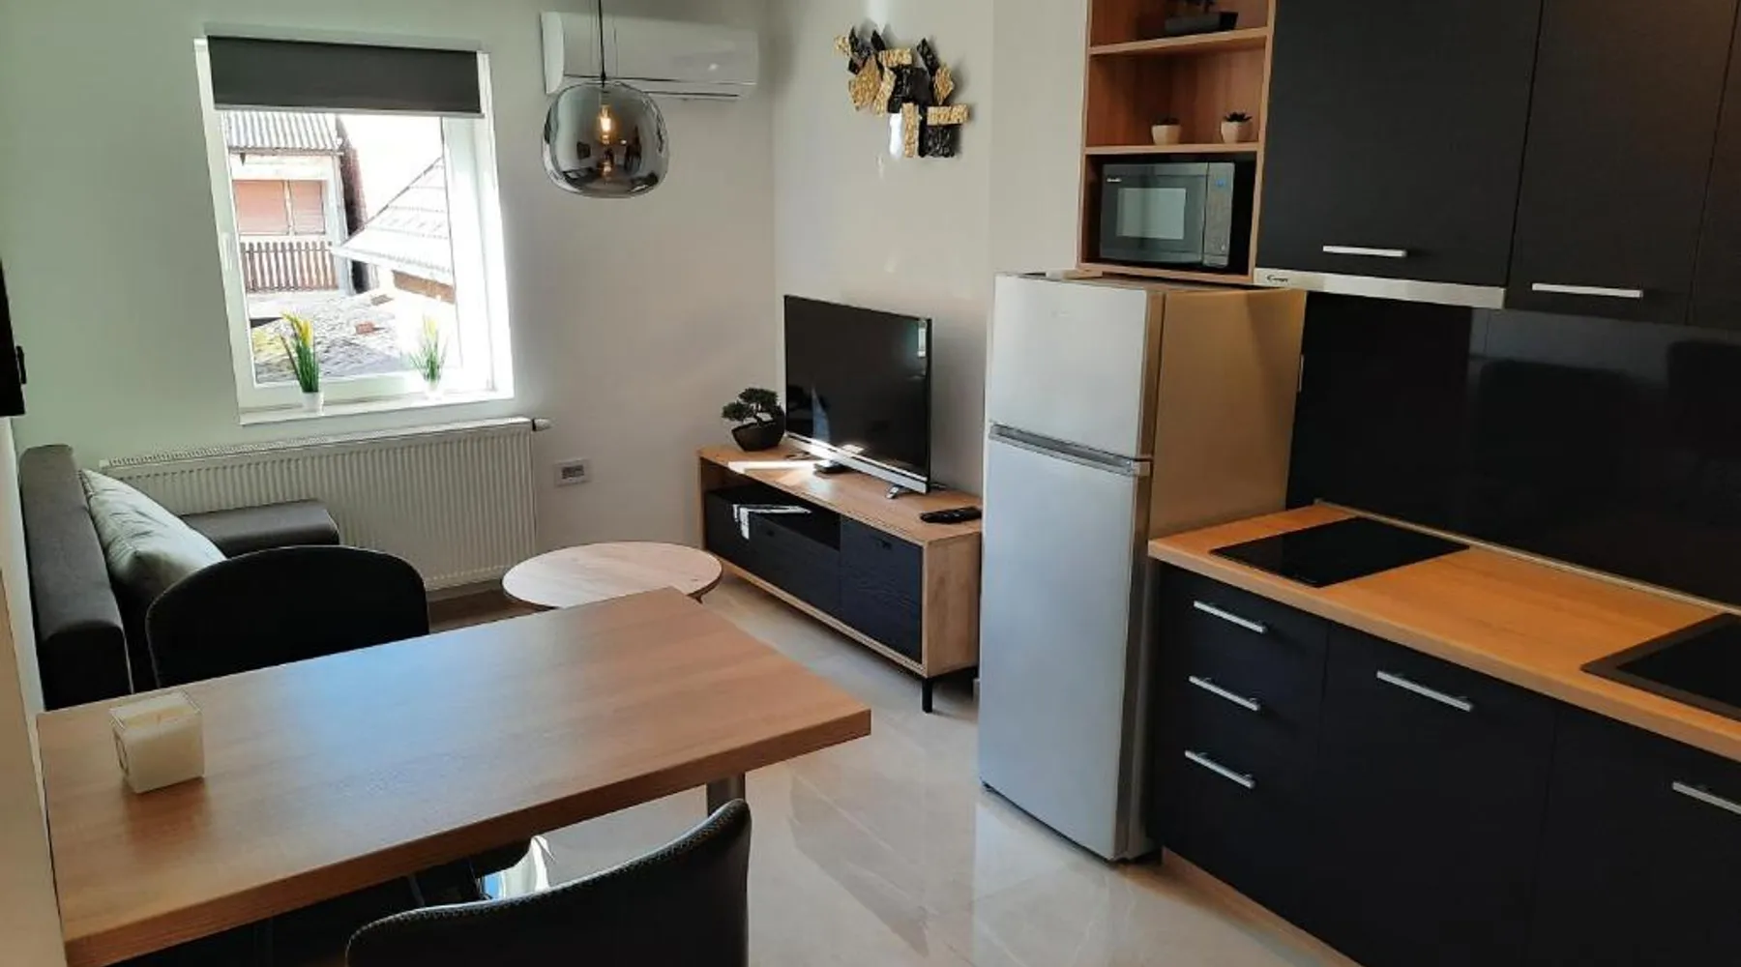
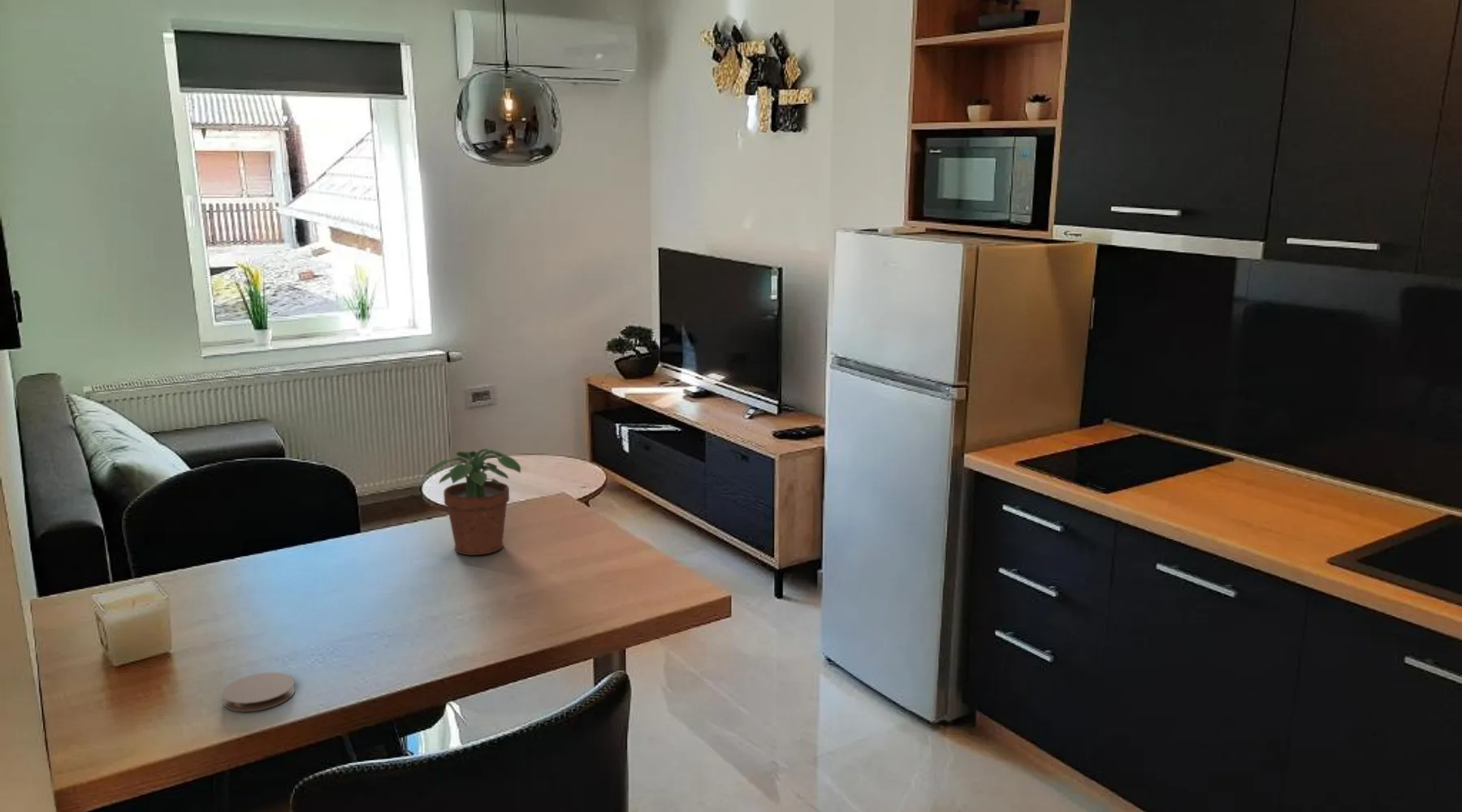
+ potted plant [424,447,521,556]
+ coaster [221,672,296,712]
